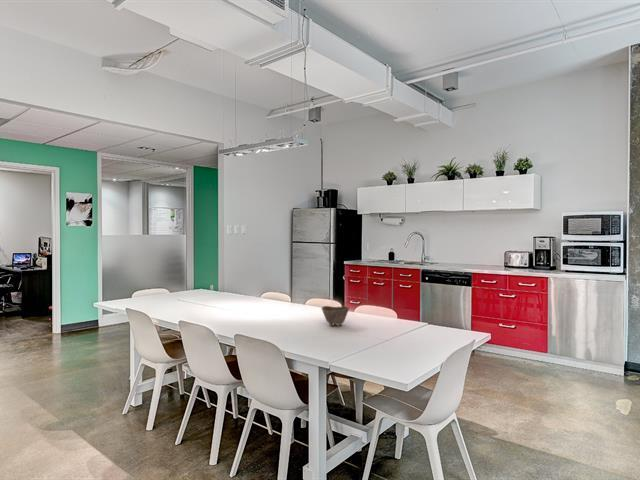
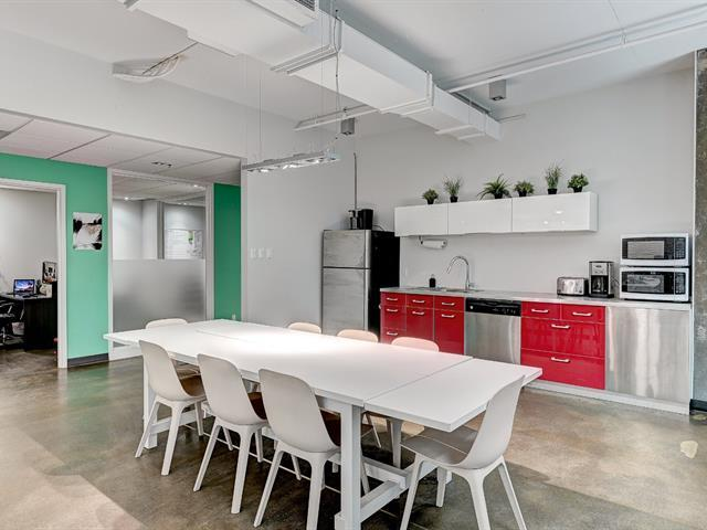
- bowl [321,305,350,327]
